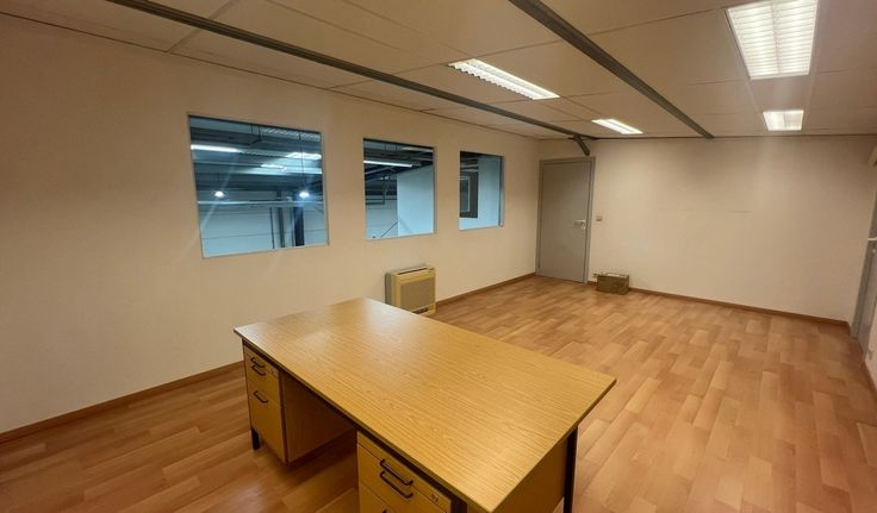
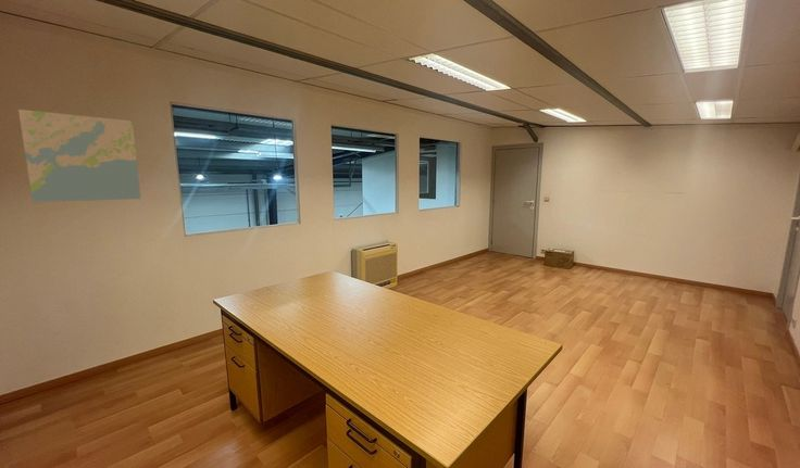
+ map [17,109,142,203]
